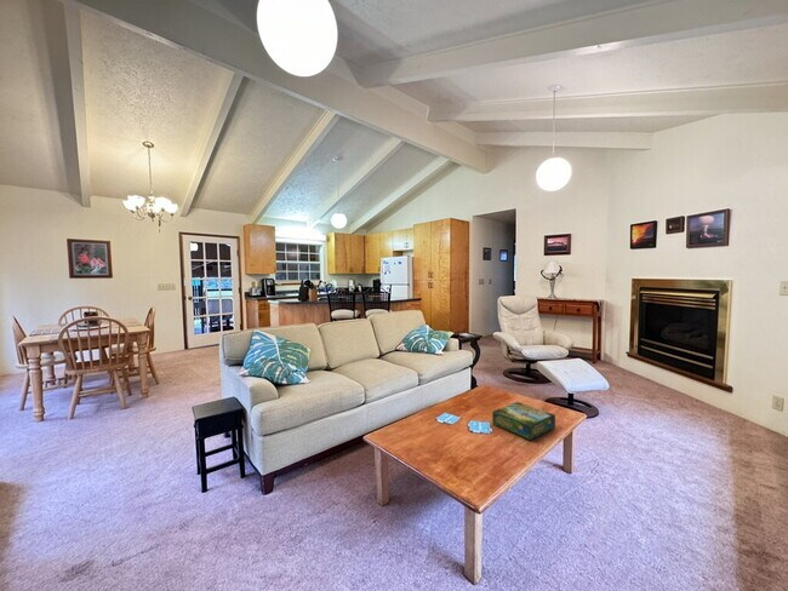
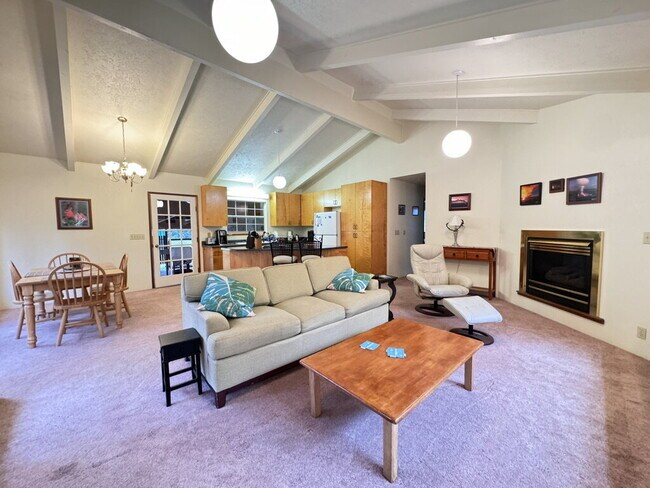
- board game [491,401,556,441]
